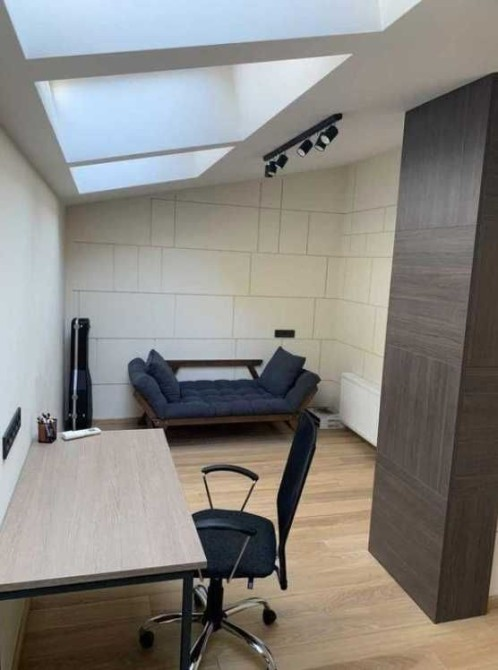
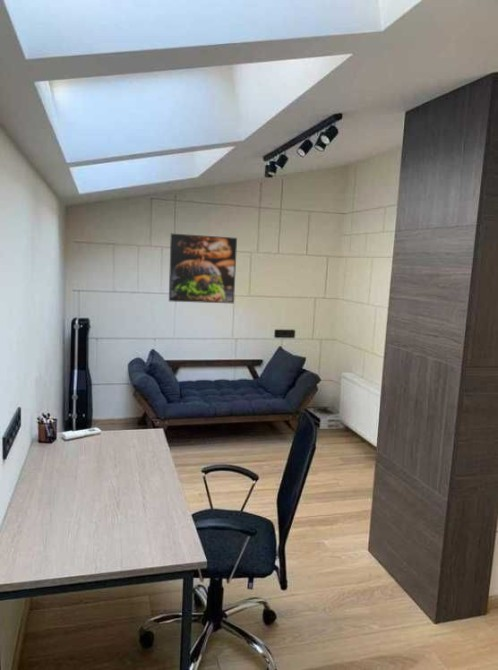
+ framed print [168,233,238,304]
